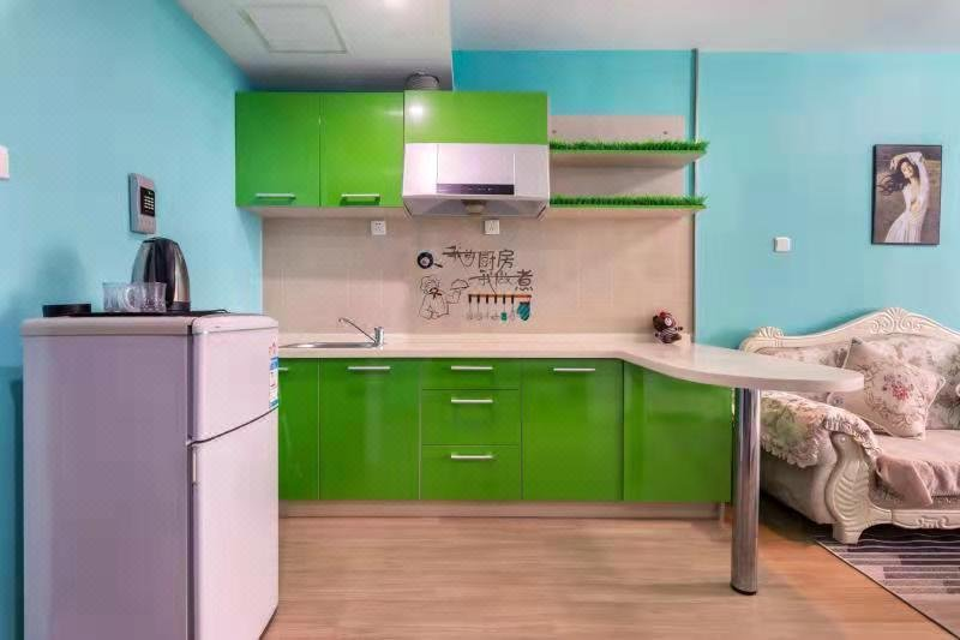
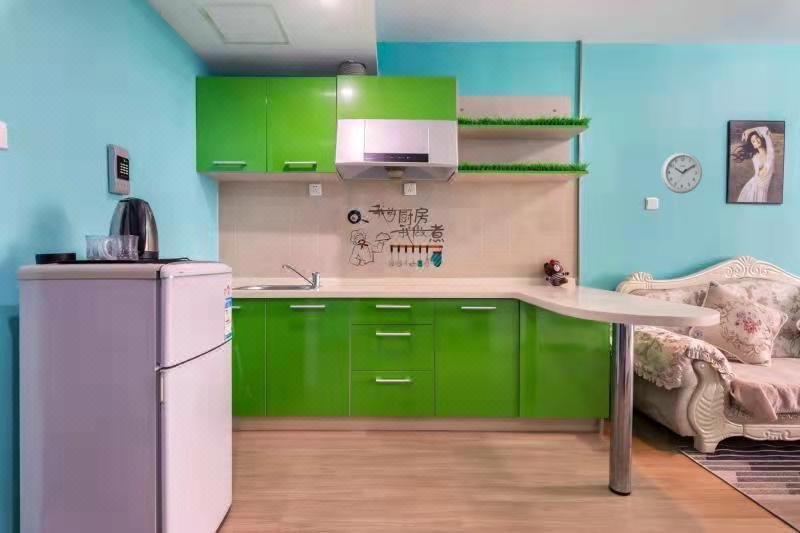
+ wall clock [660,151,703,195]
